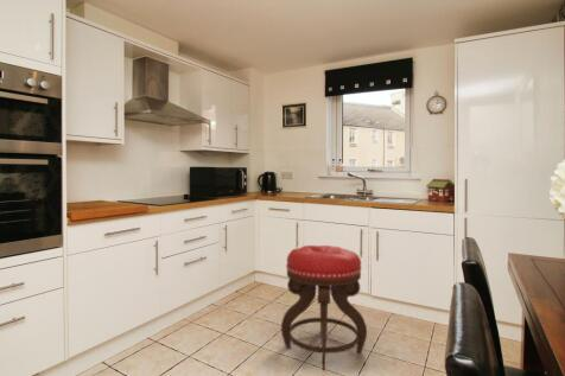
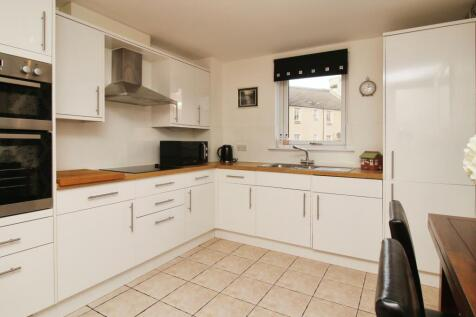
- stool [280,244,368,371]
